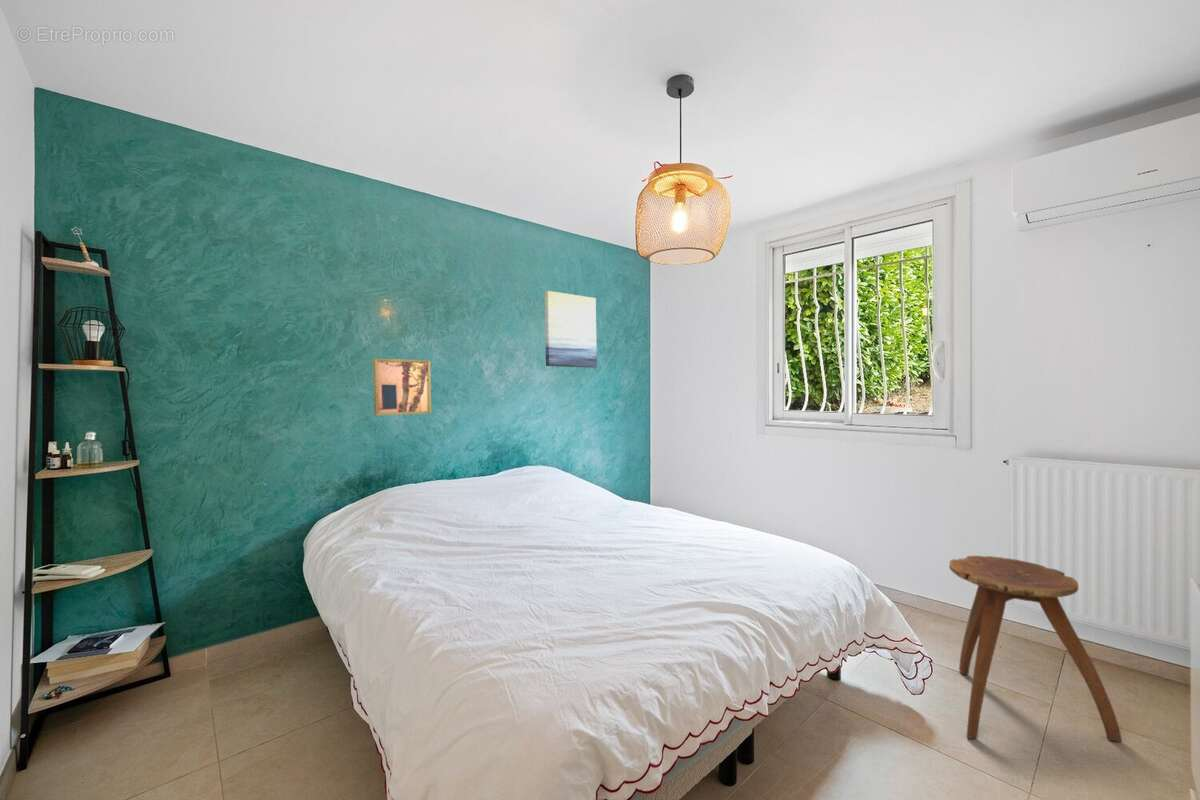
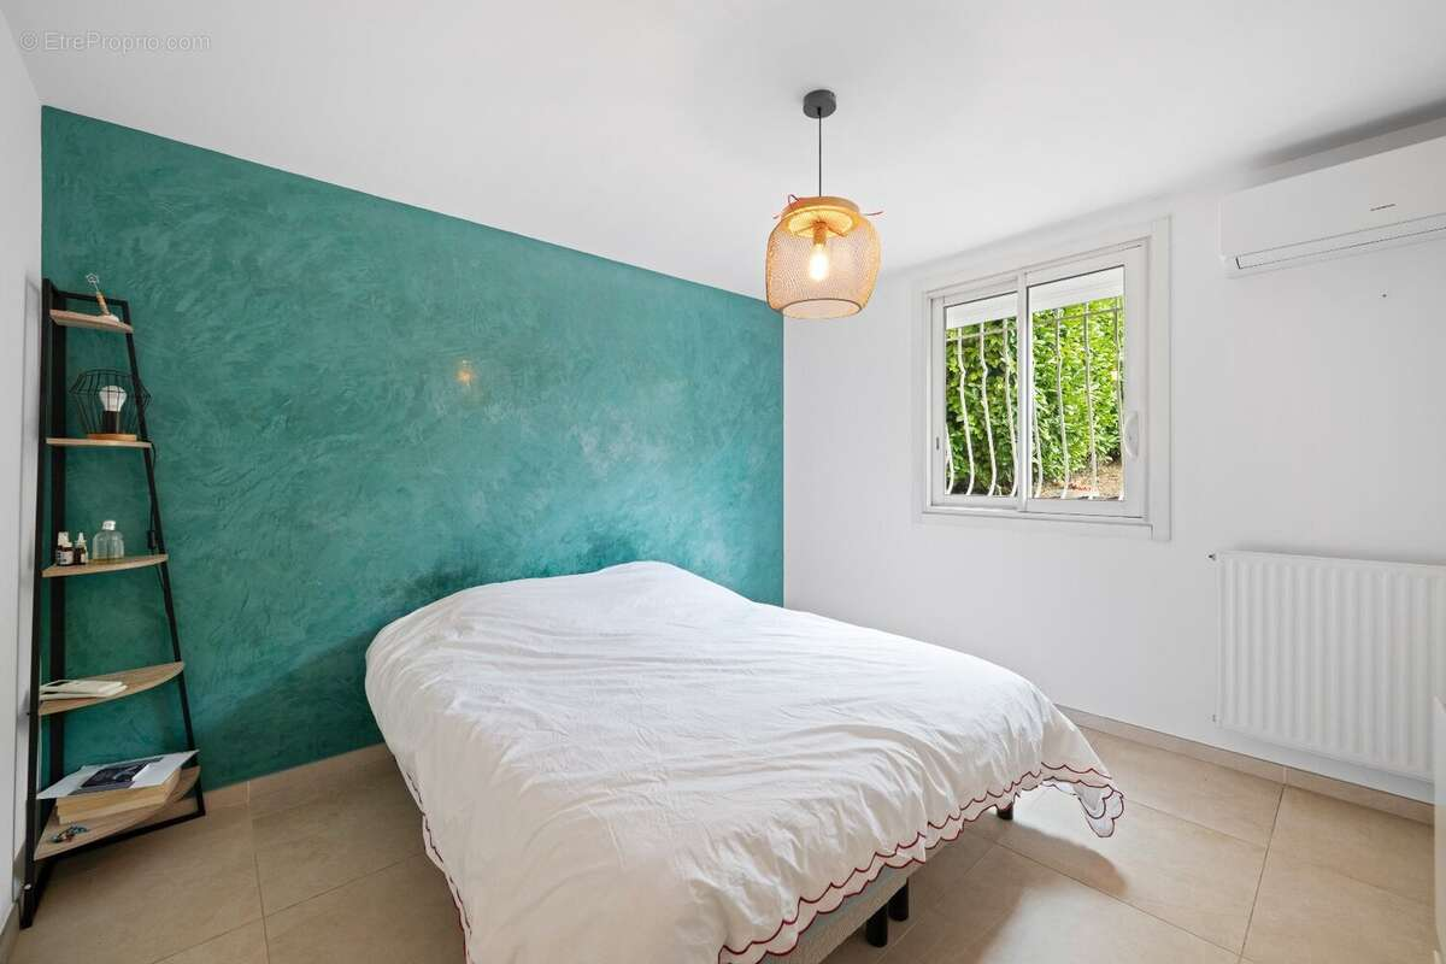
- wall art [372,358,432,416]
- stool [948,555,1123,743]
- wall art [544,290,598,369]
